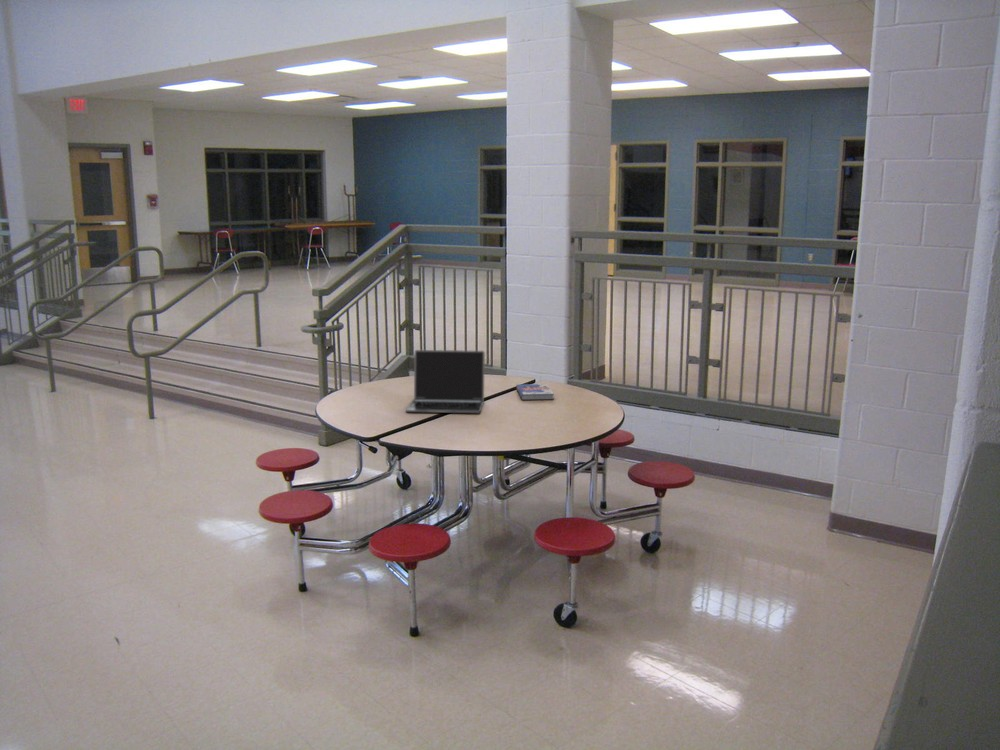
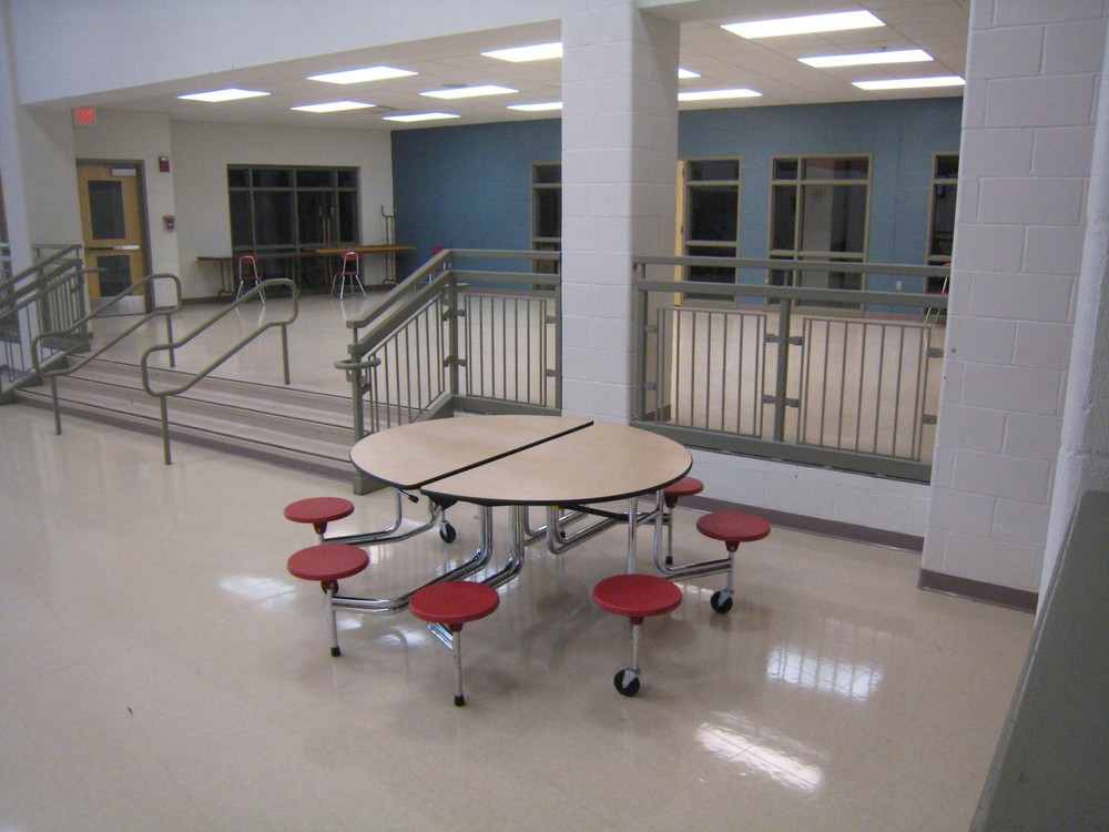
- laptop [405,349,486,414]
- book [515,383,555,401]
